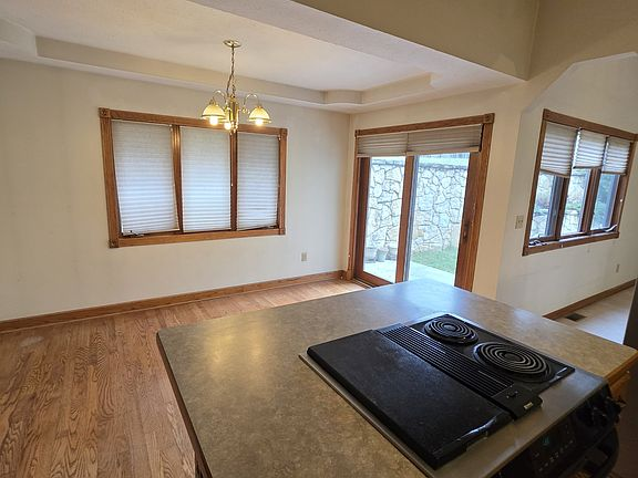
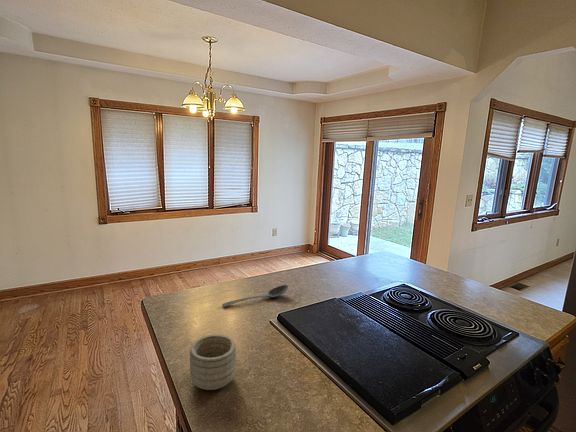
+ mug [189,334,237,391]
+ stirrer [221,284,290,307]
